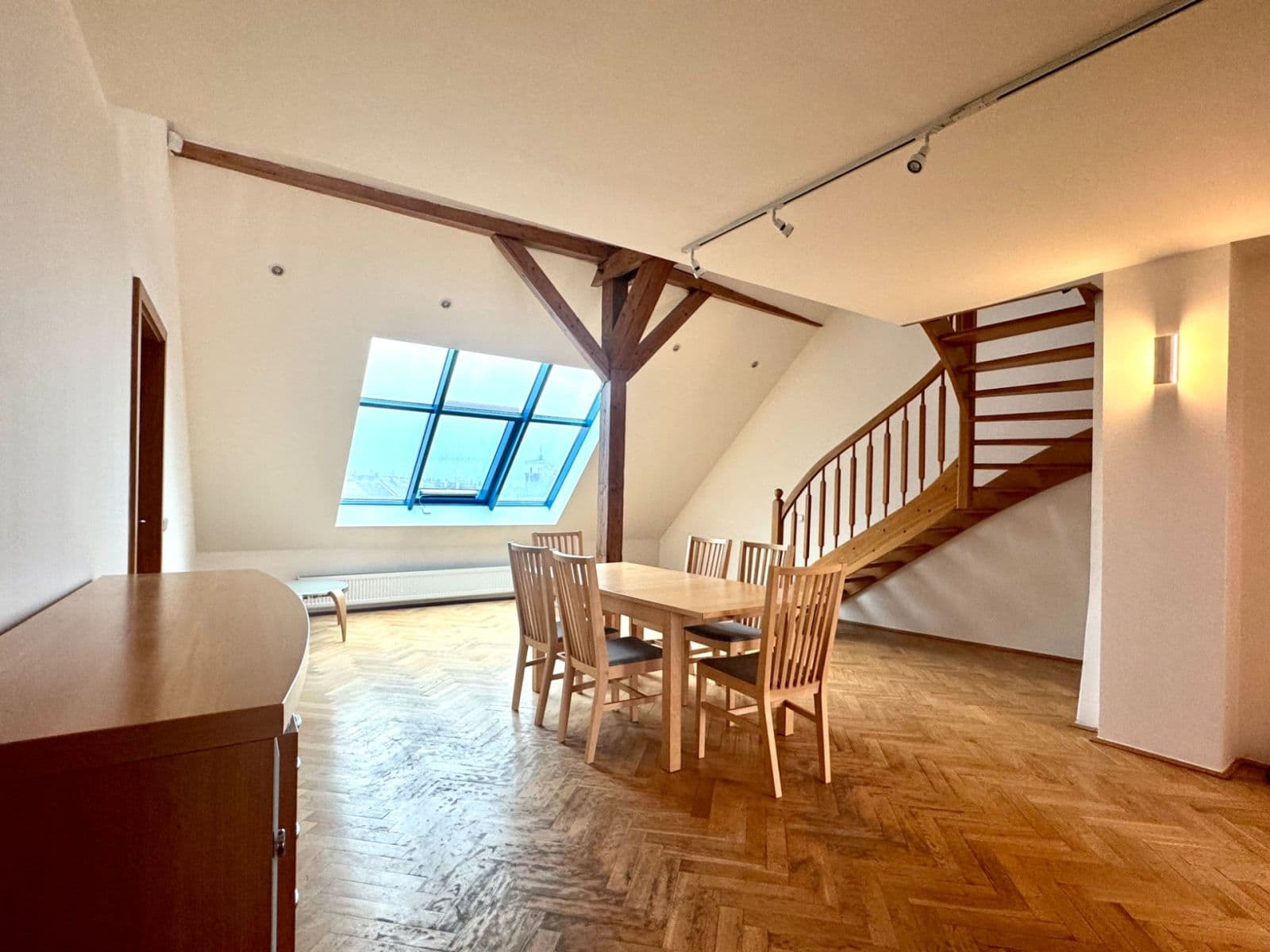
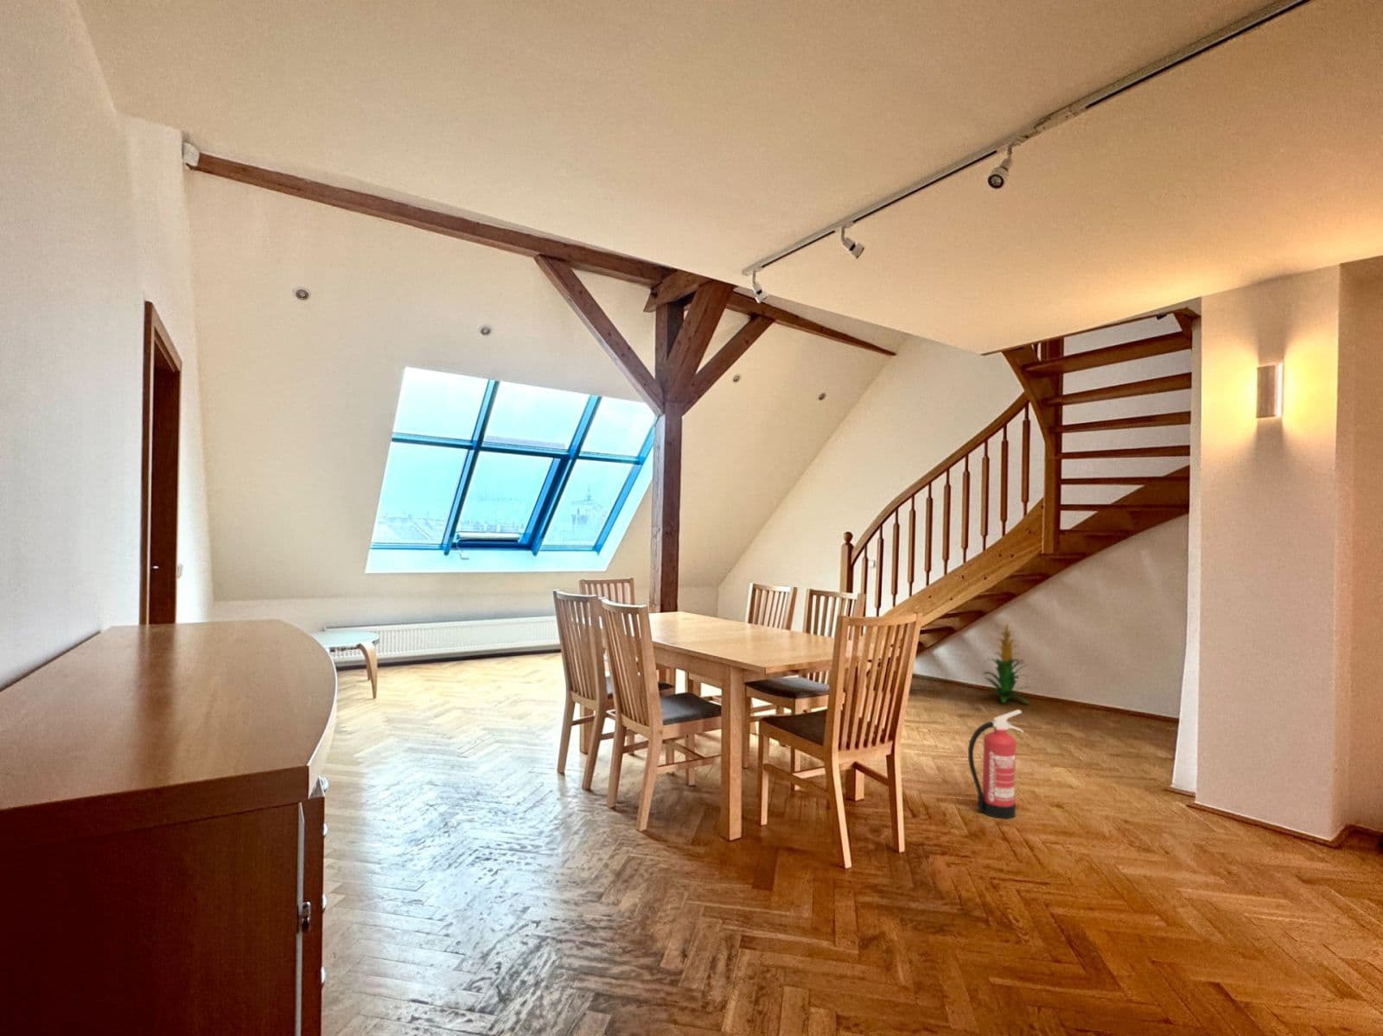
+ indoor plant [977,620,1032,705]
+ fire extinguisher [967,708,1025,819]
